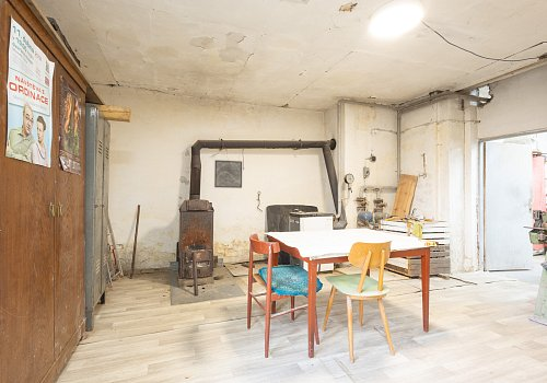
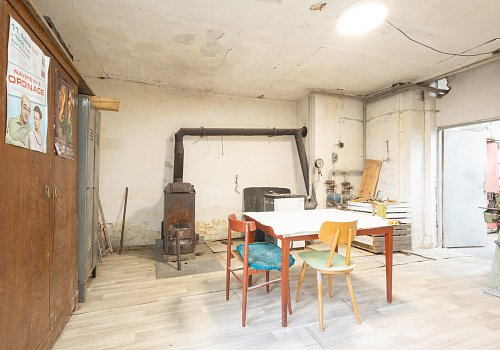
- wall art [213,159,243,189]
